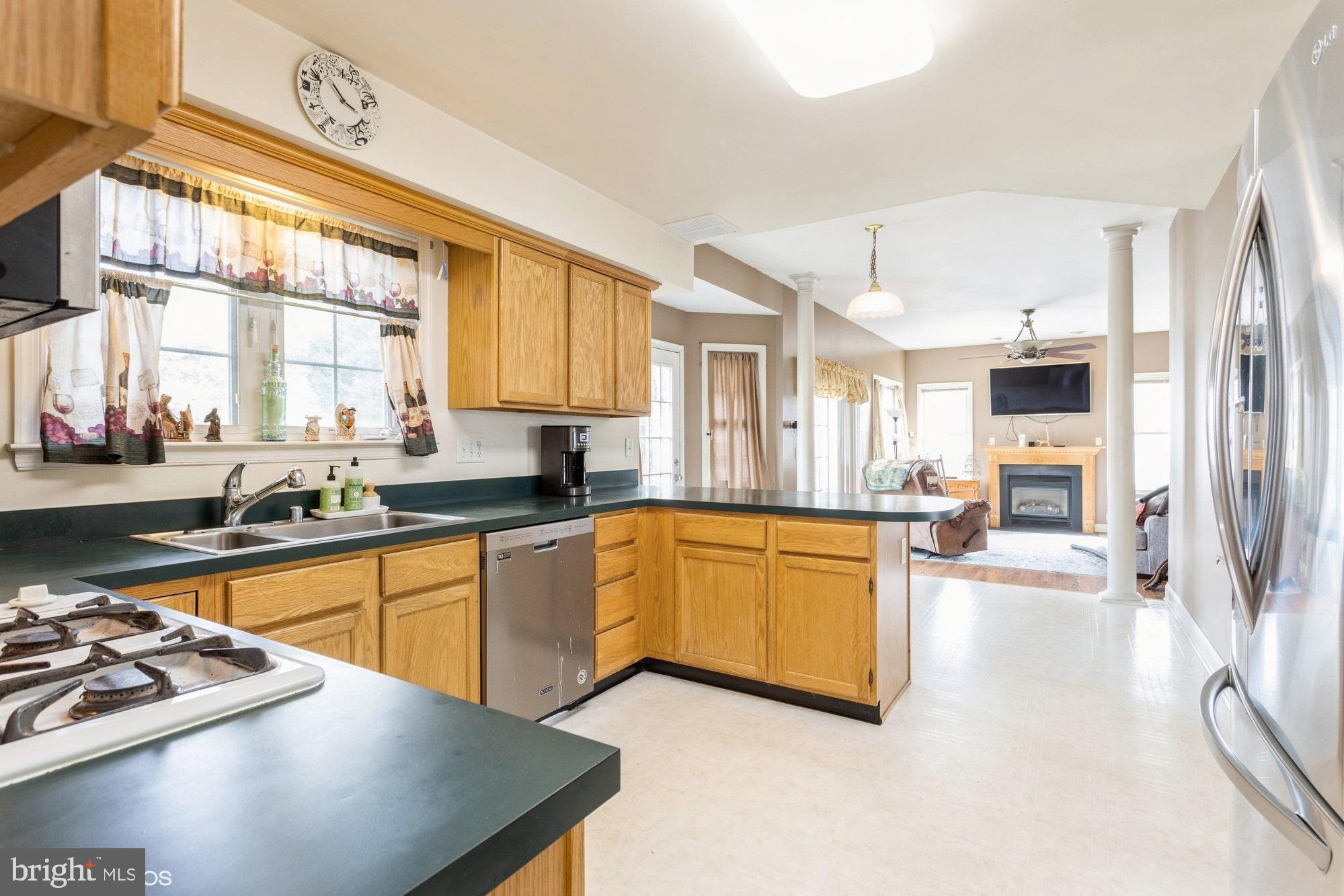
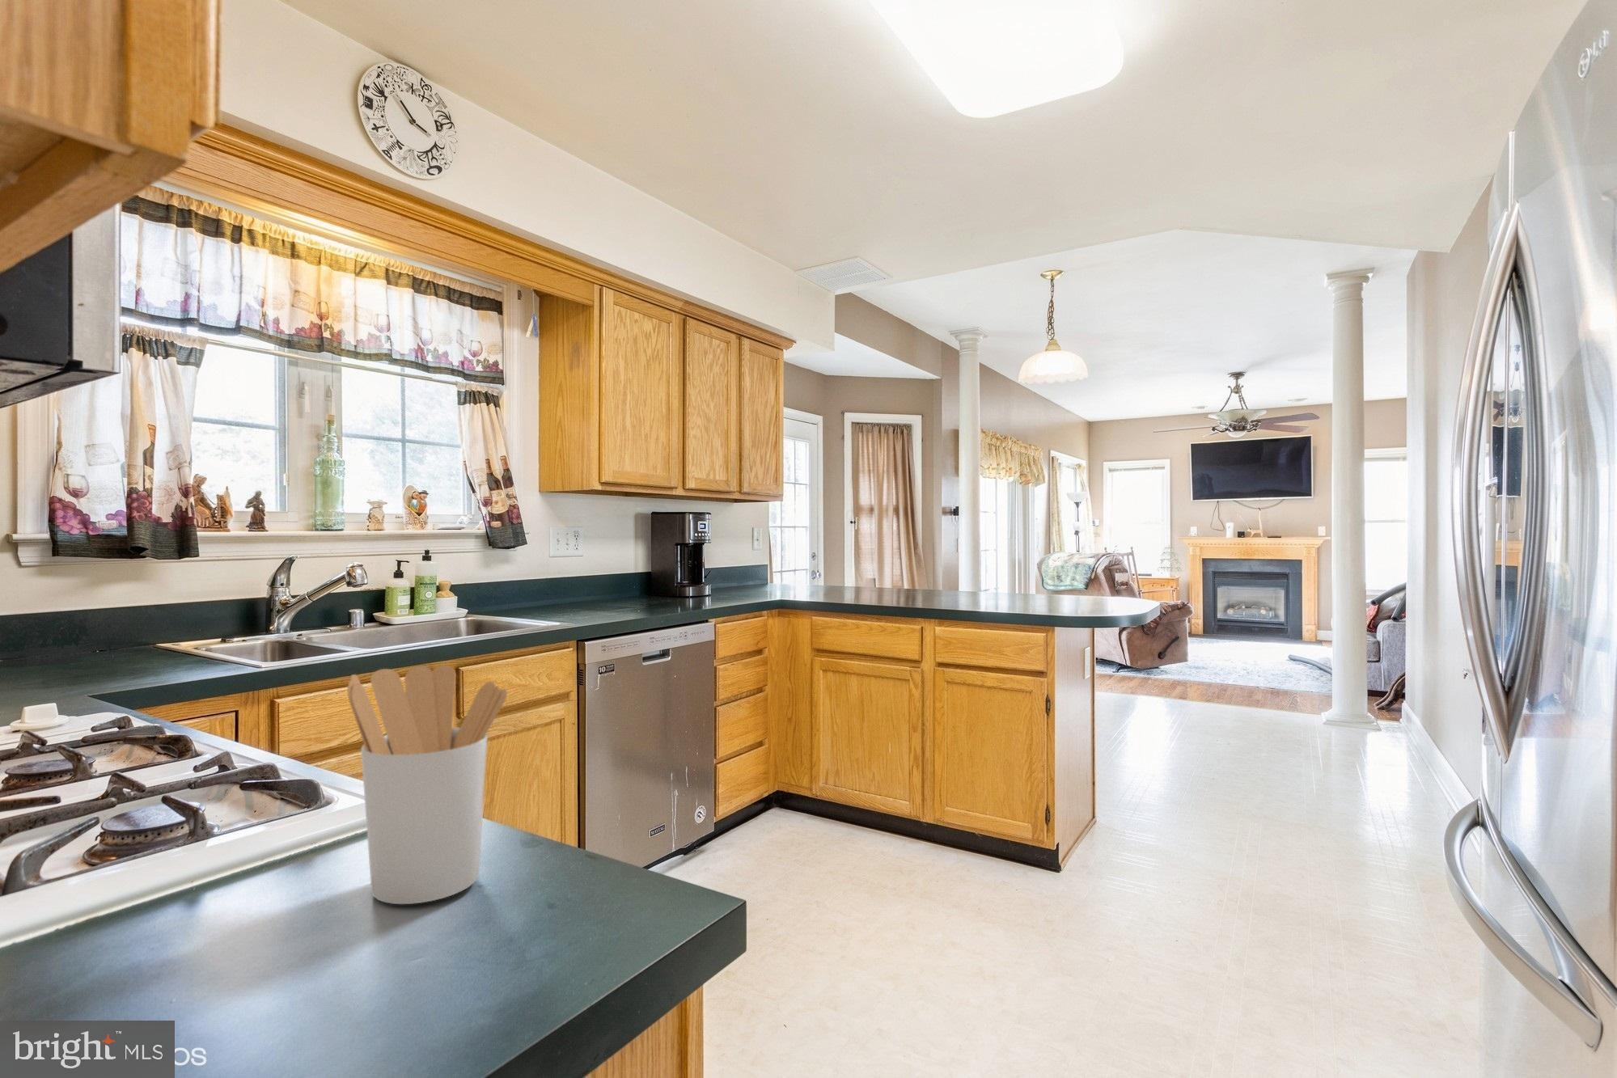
+ utensil holder [346,665,508,905]
